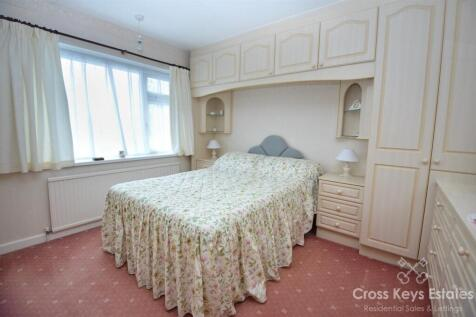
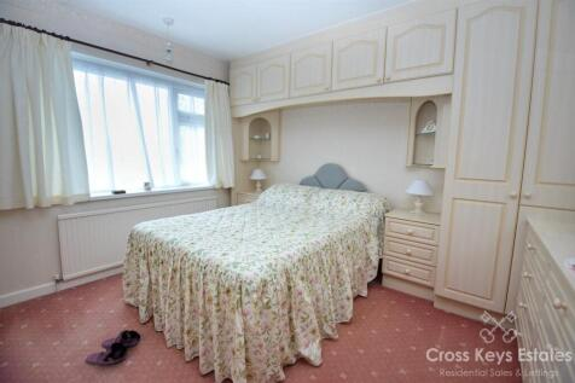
+ slippers [85,329,141,366]
